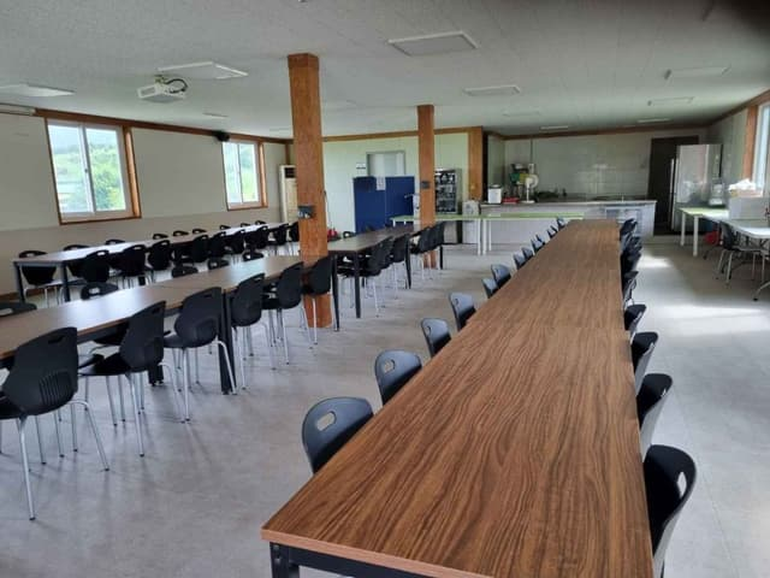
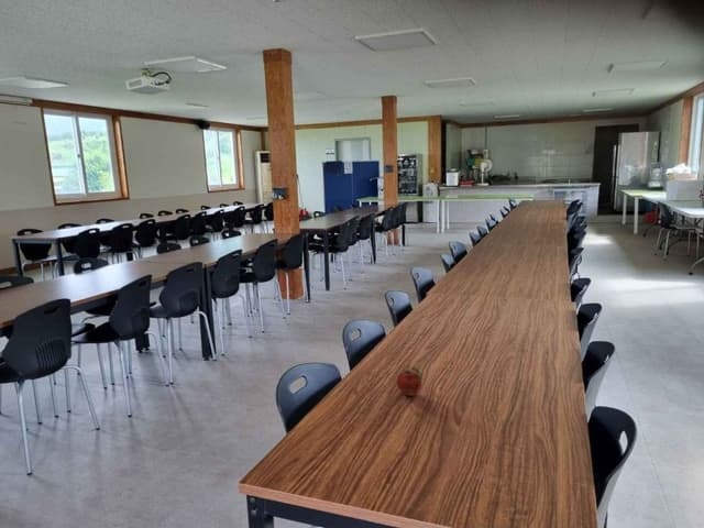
+ fruit [395,364,424,397]
